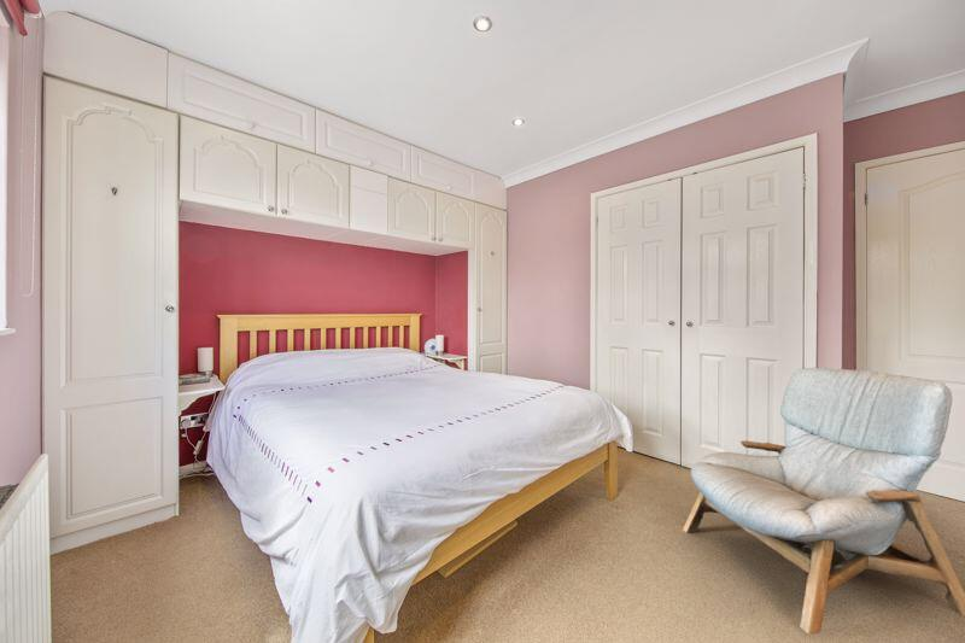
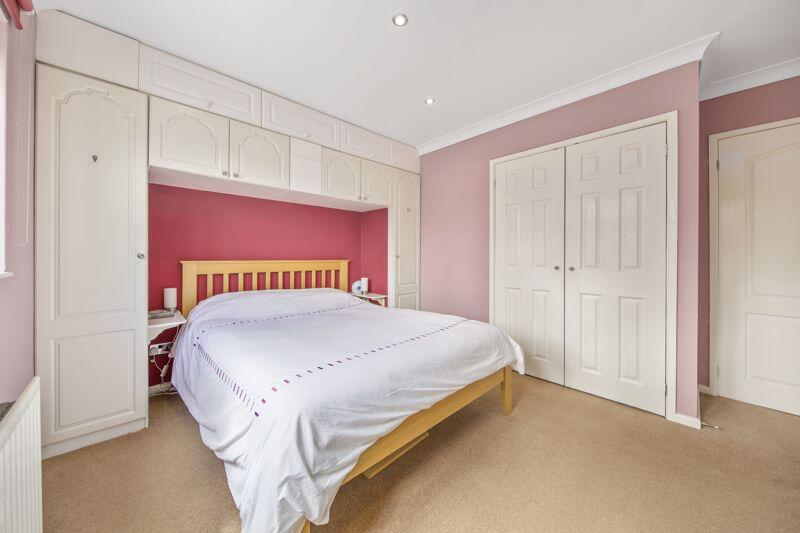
- armchair [682,367,965,636]
